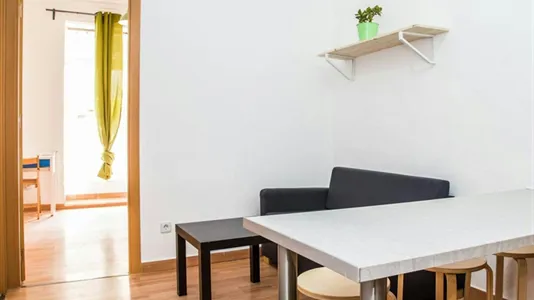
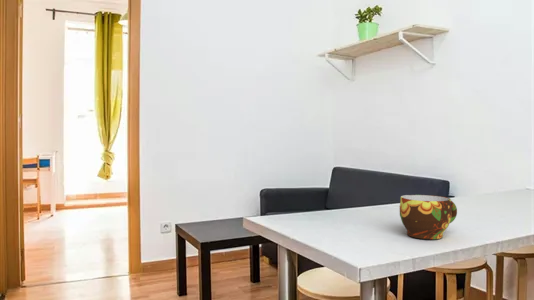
+ cup [399,194,458,240]
